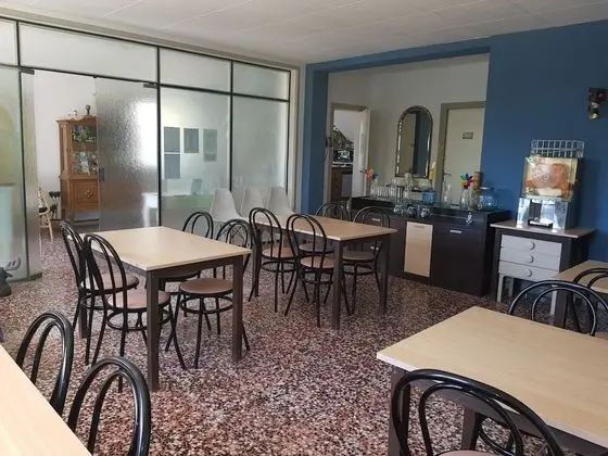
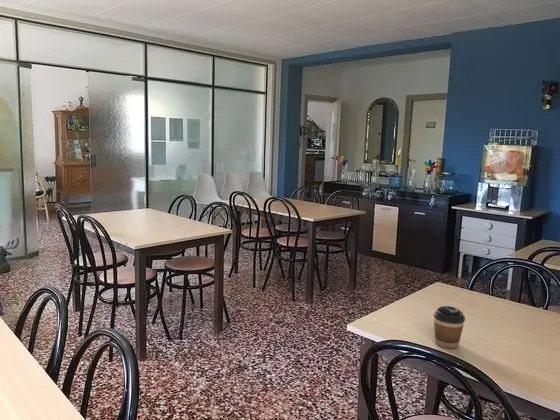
+ coffee cup [433,305,466,349]
